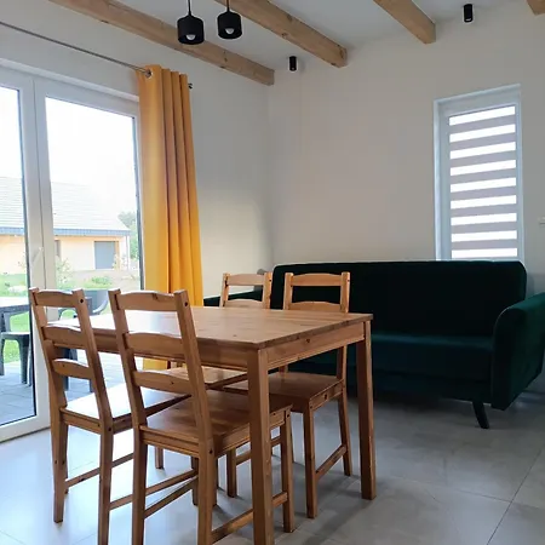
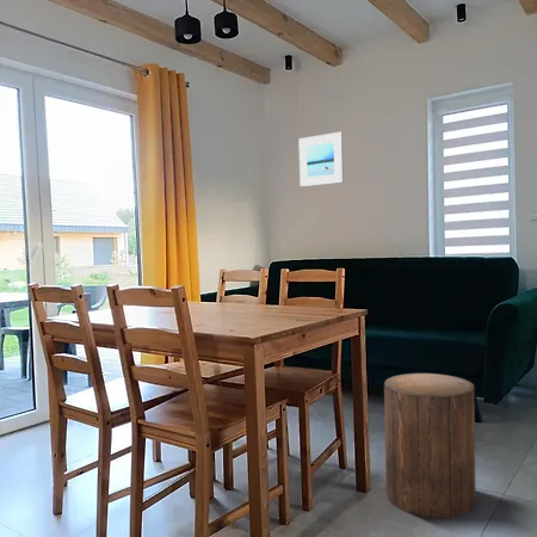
+ stool [383,372,477,519]
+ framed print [297,131,345,187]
